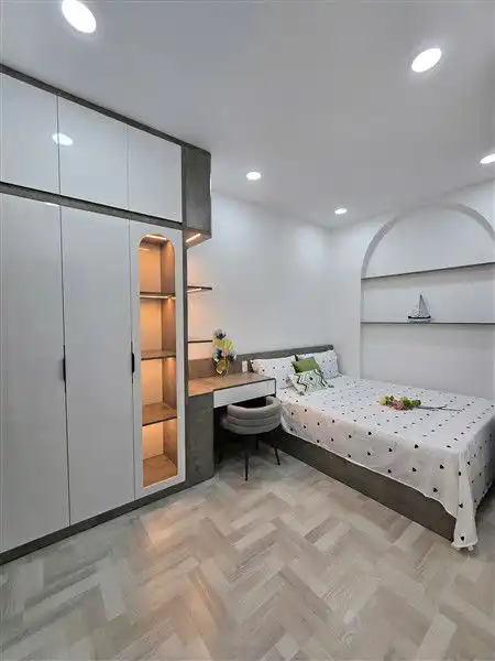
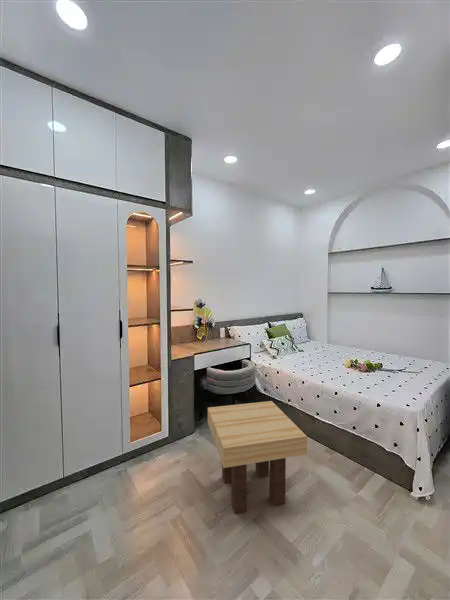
+ side table [207,400,308,515]
